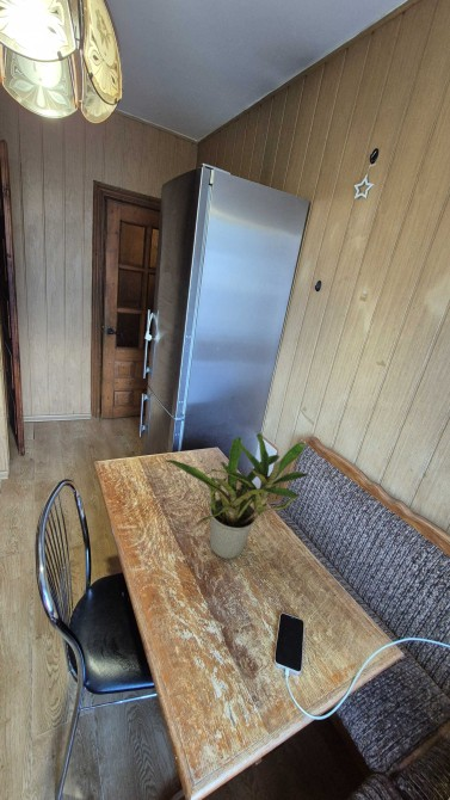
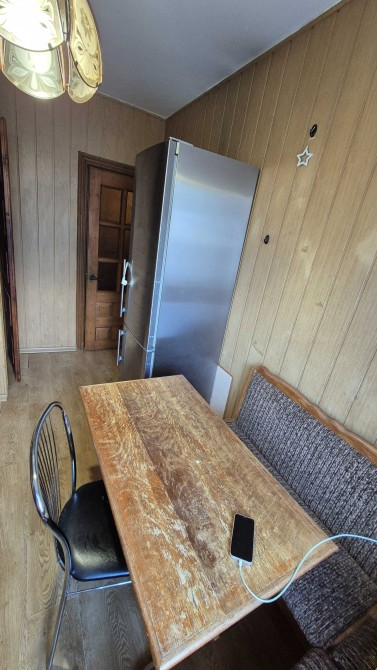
- potted plant [165,432,310,560]
